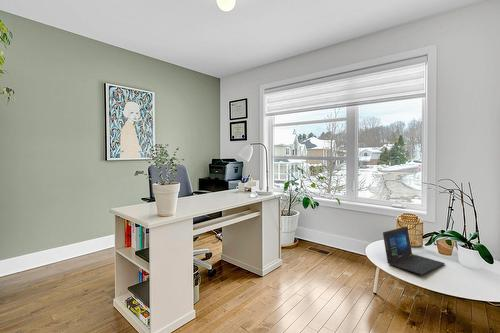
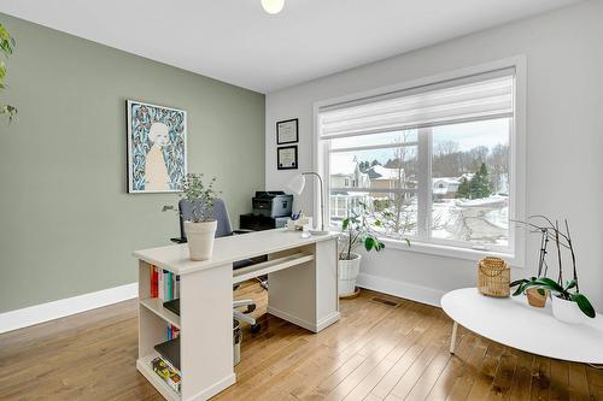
- laptop [382,225,446,276]
